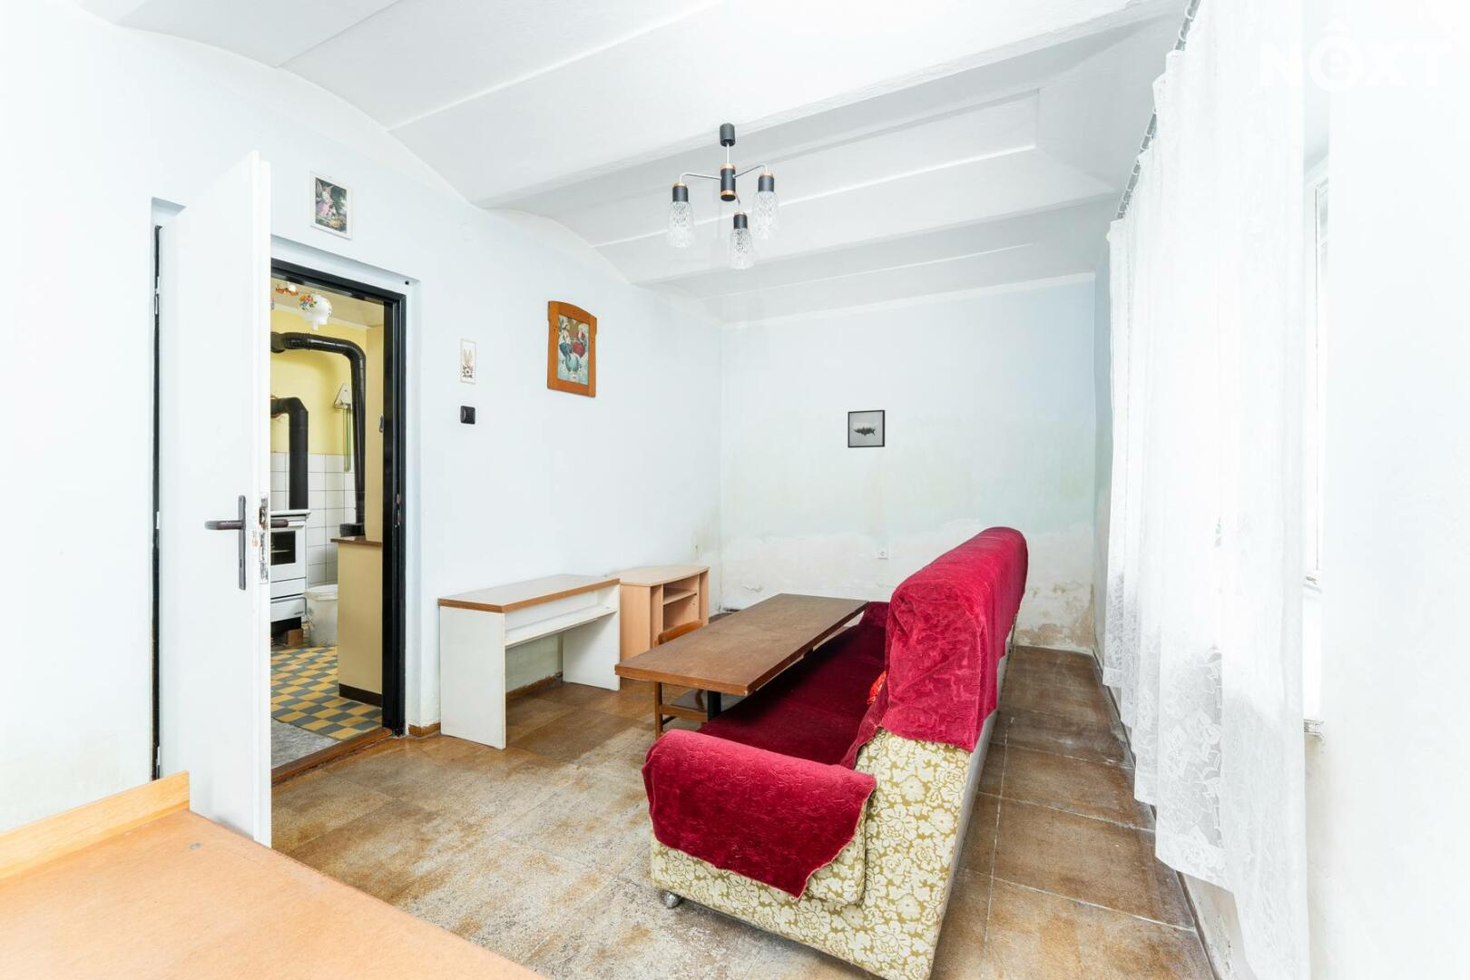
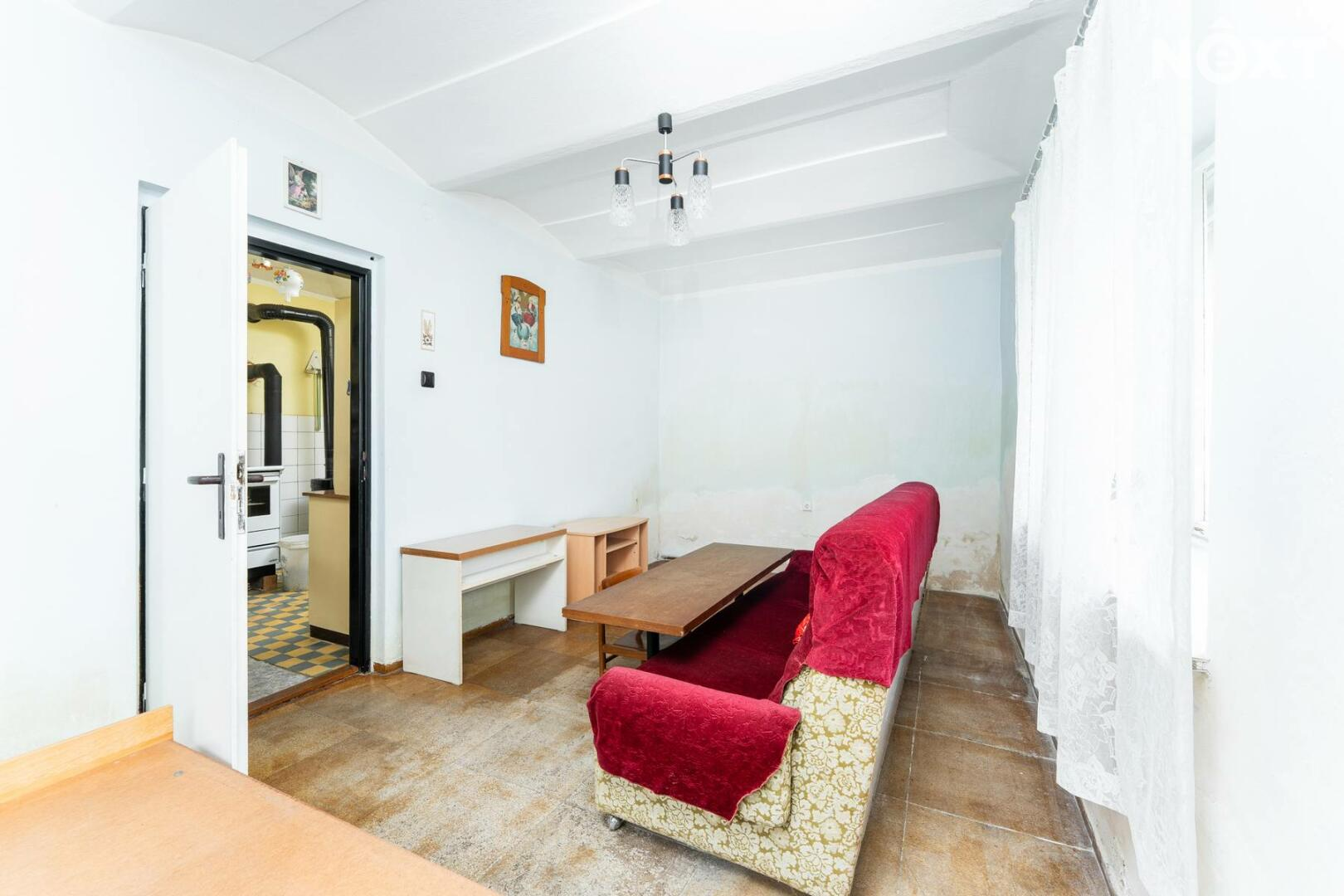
- wall art [847,409,886,450]
